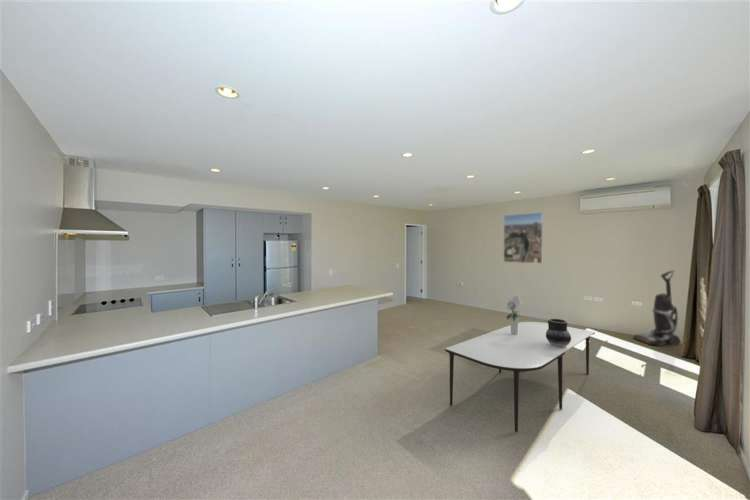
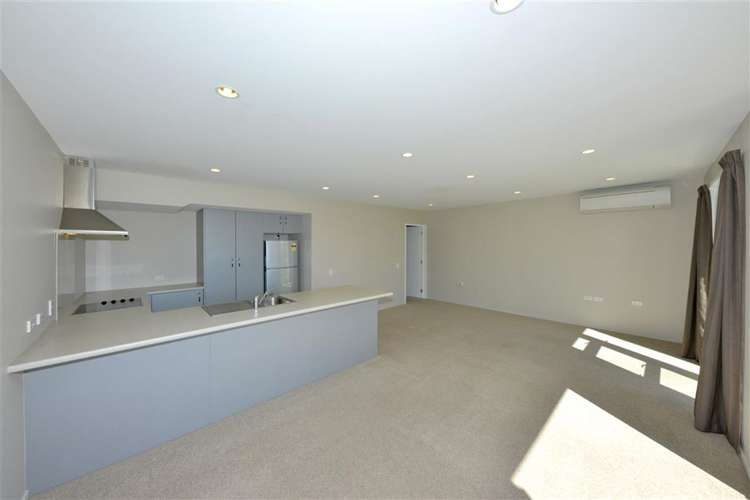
- ceramic jug [546,318,571,347]
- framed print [503,211,544,264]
- bouquet [505,294,523,335]
- vacuum cleaner [632,269,682,347]
- dining table [444,321,596,433]
